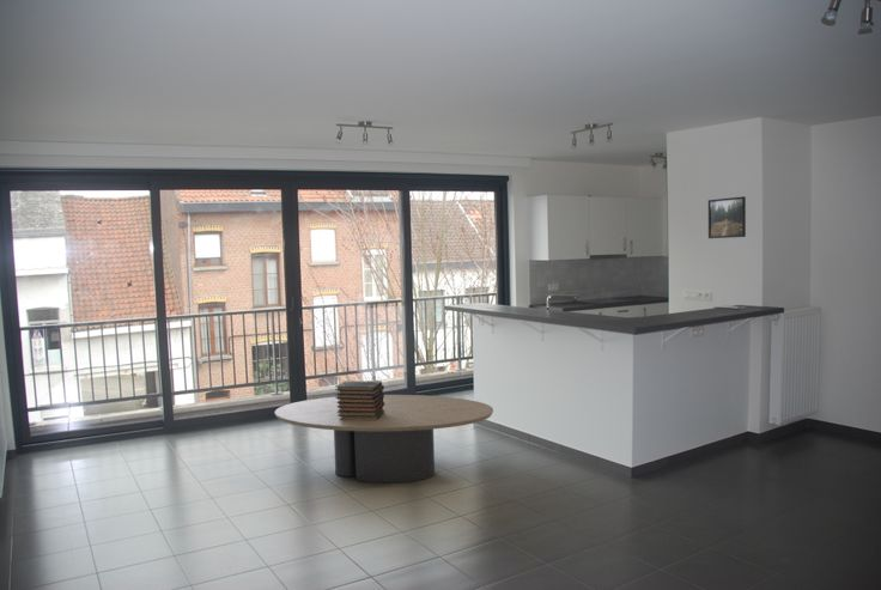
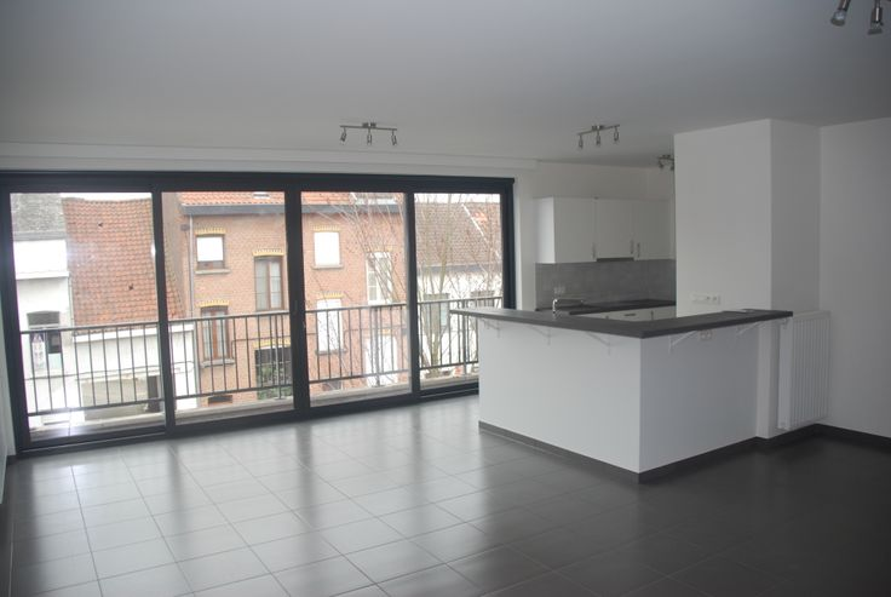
- book stack [334,379,385,420]
- coffee table [274,394,494,483]
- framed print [707,195,747,239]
